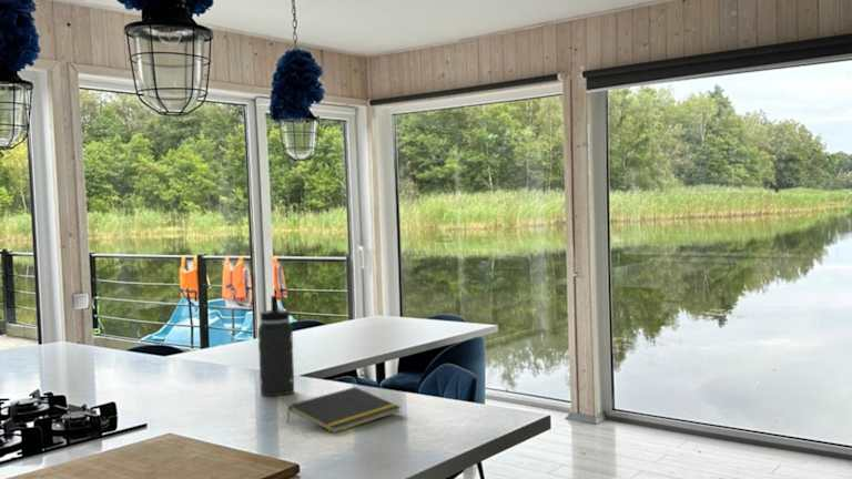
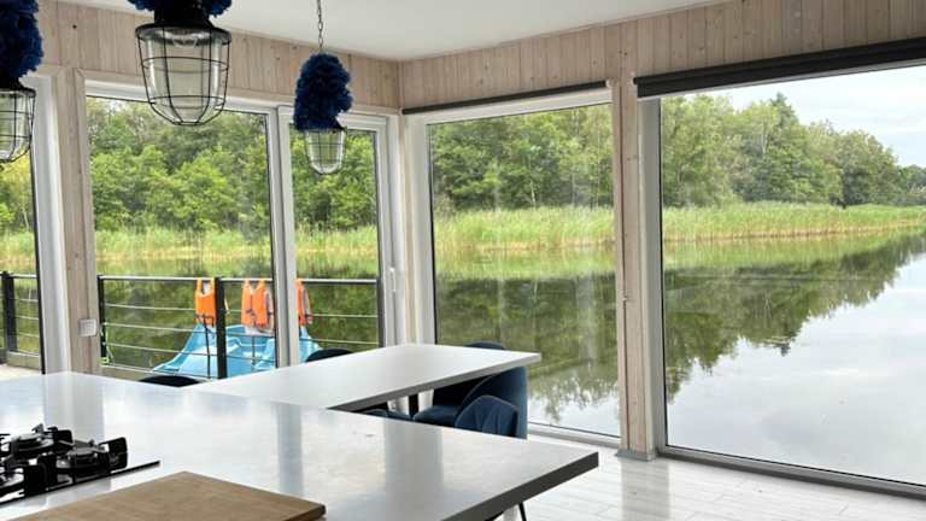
- notepad [286,386,402,435]
- thermos bottle [257,295,295,397]
